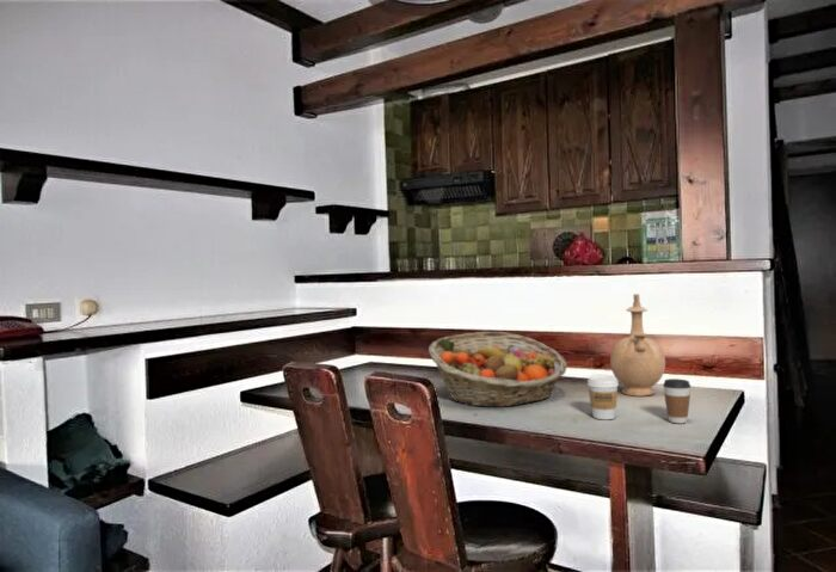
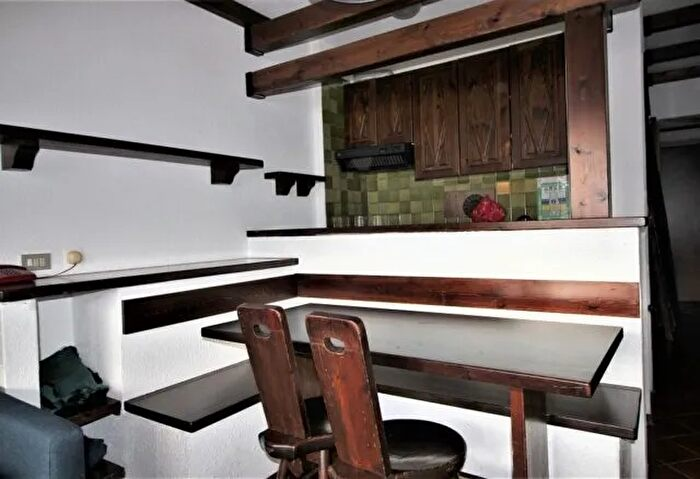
- coffee cup [662,377,691,425]
- vase [609,293,666,398]
- fruit basket [428,331,568,408]
- coffee cup [586,374,620,420]
